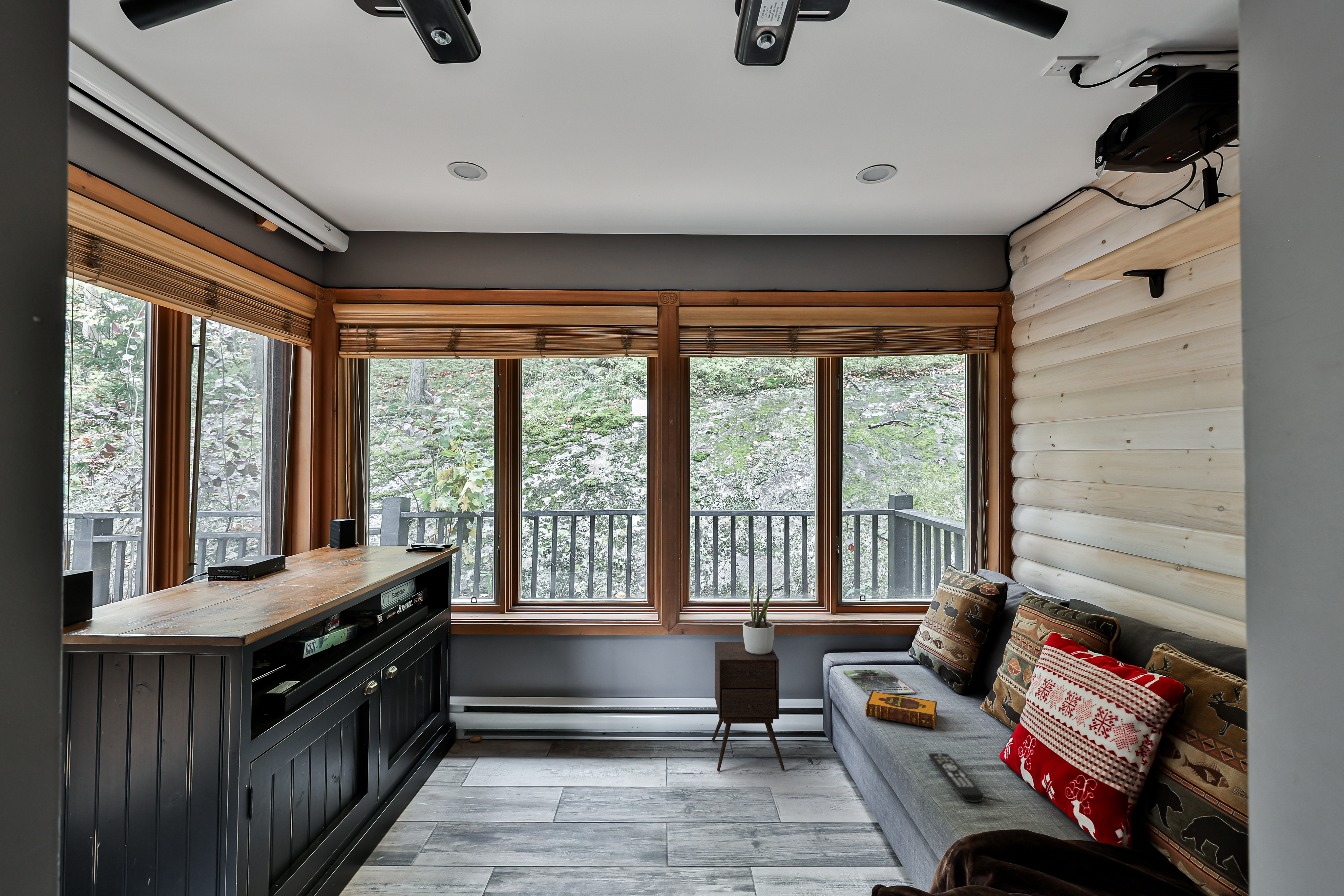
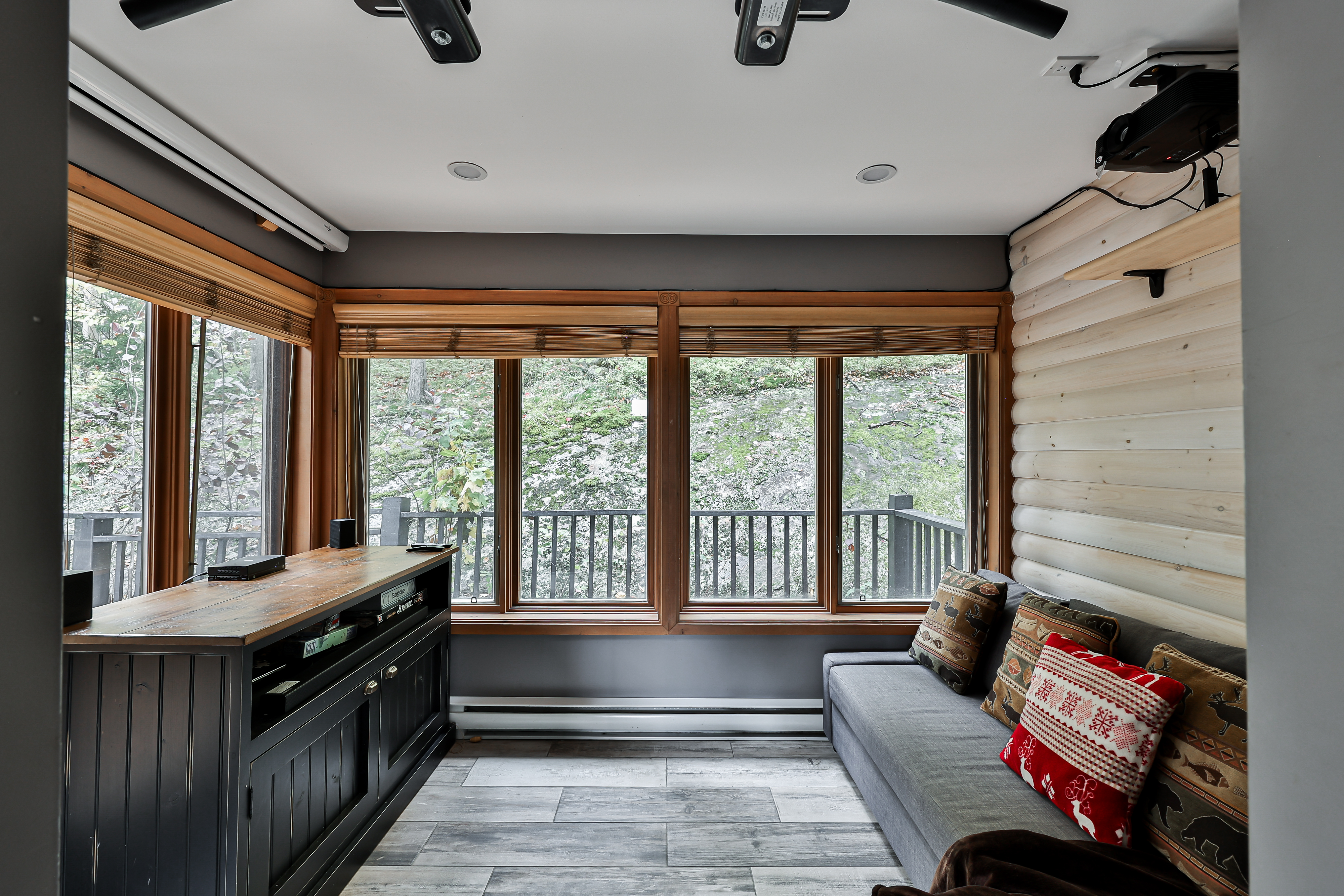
- potted plant [742,579,775,655]
- hardback book [865,691,937,729]
- remote control [929,753,984,802]
- side table [712,642,785,771]
- magazine [843,669,916,696]
